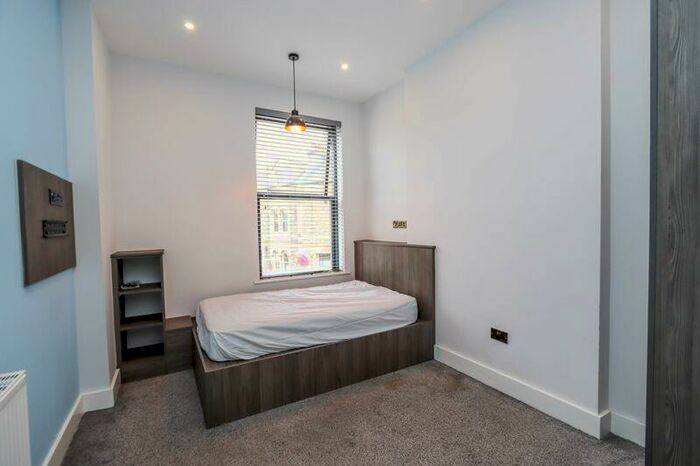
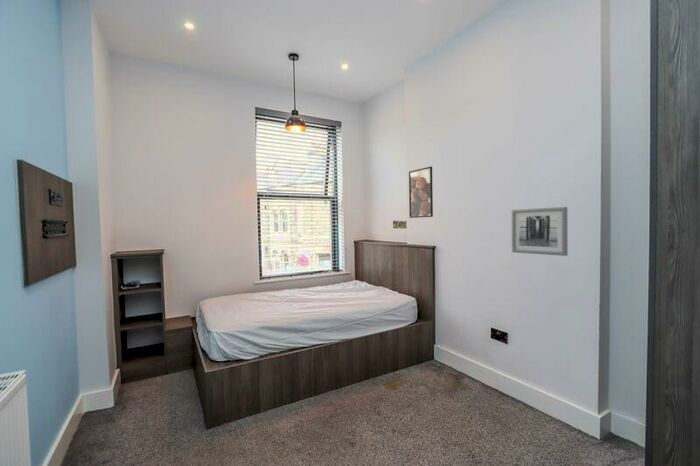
+ wall art [511,206,569,257]
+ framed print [408,165,434,219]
